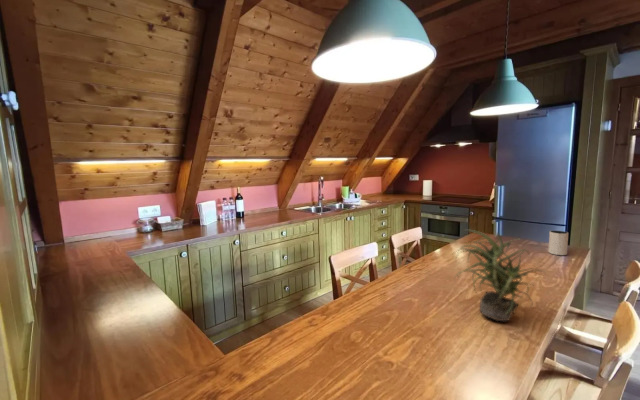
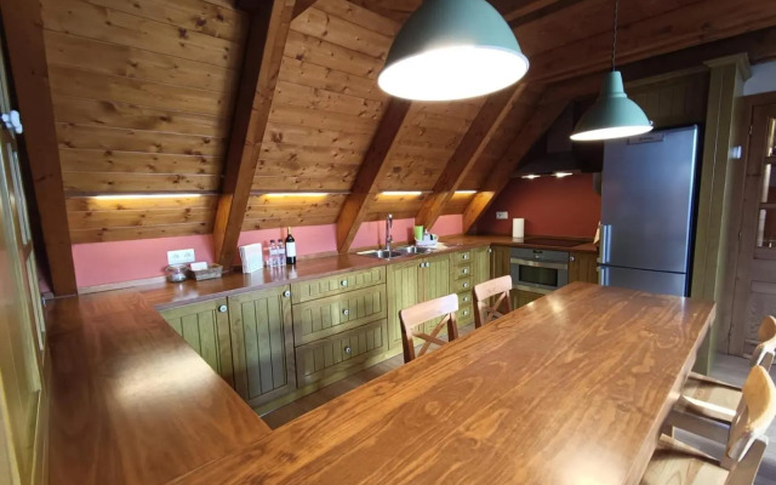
- pitcher [547,230,569,256]
- potted plant [452,229,547,322]
